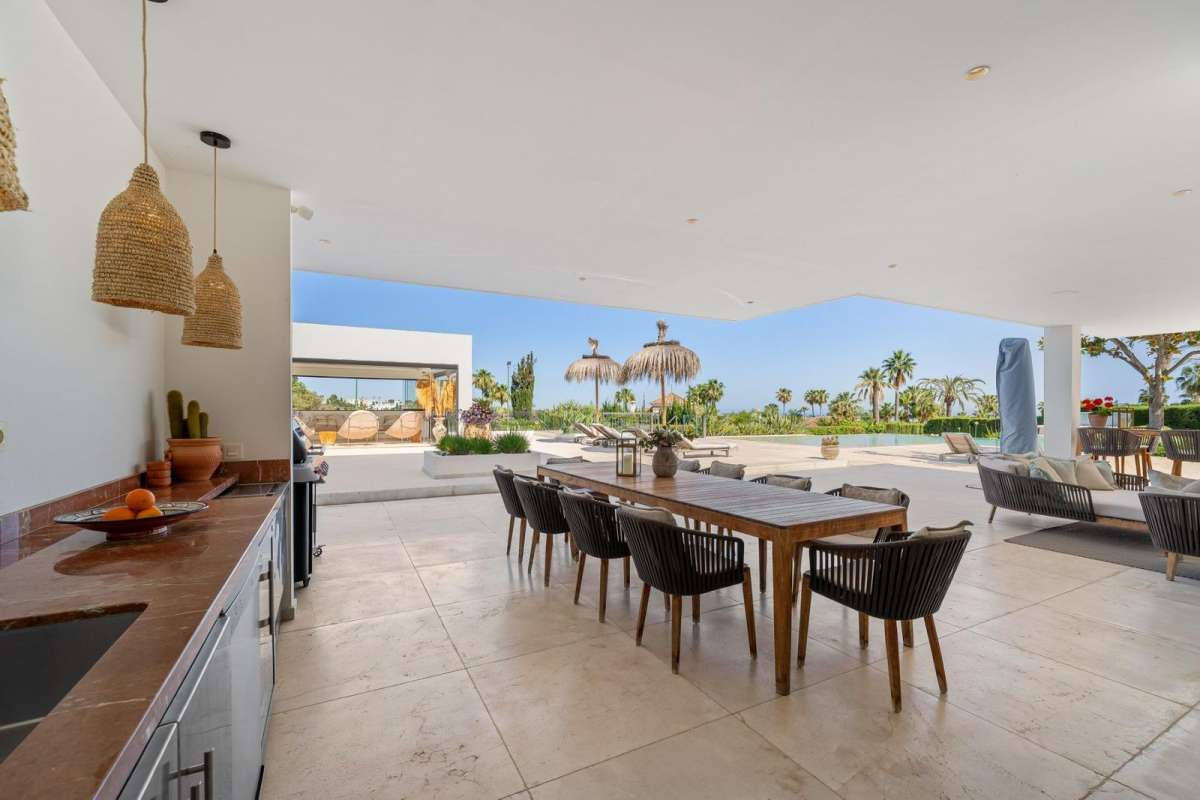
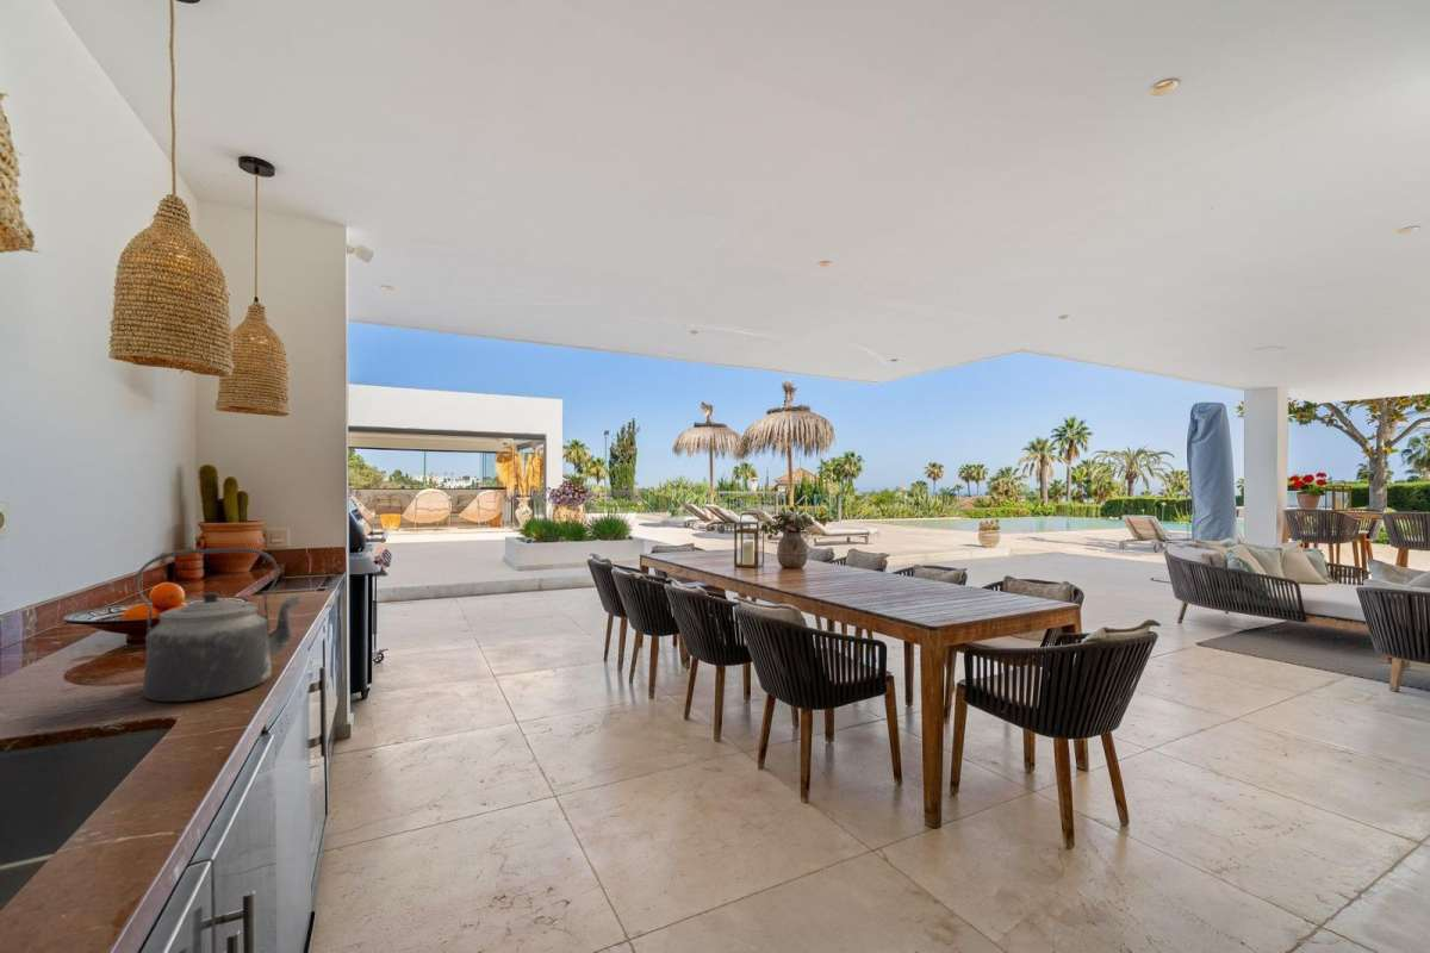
+ kettle [135,547,303,703]
